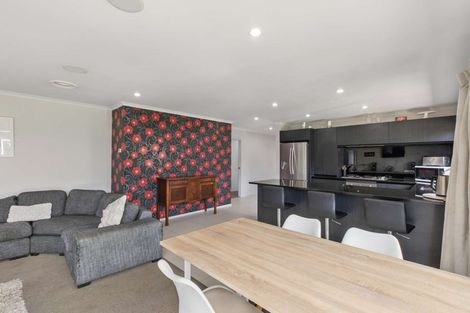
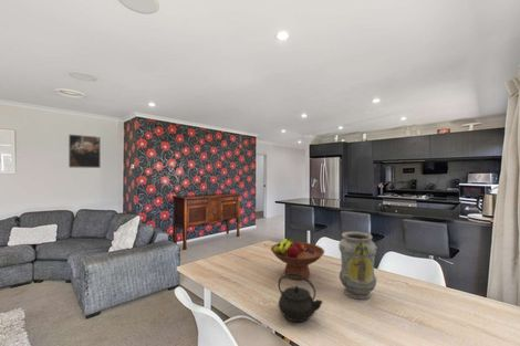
+ fruit bowl [270,238,325,281]
+ kettle [277,273,324,323]
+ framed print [67,133,102,169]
+ vase [337,230,377,301]
